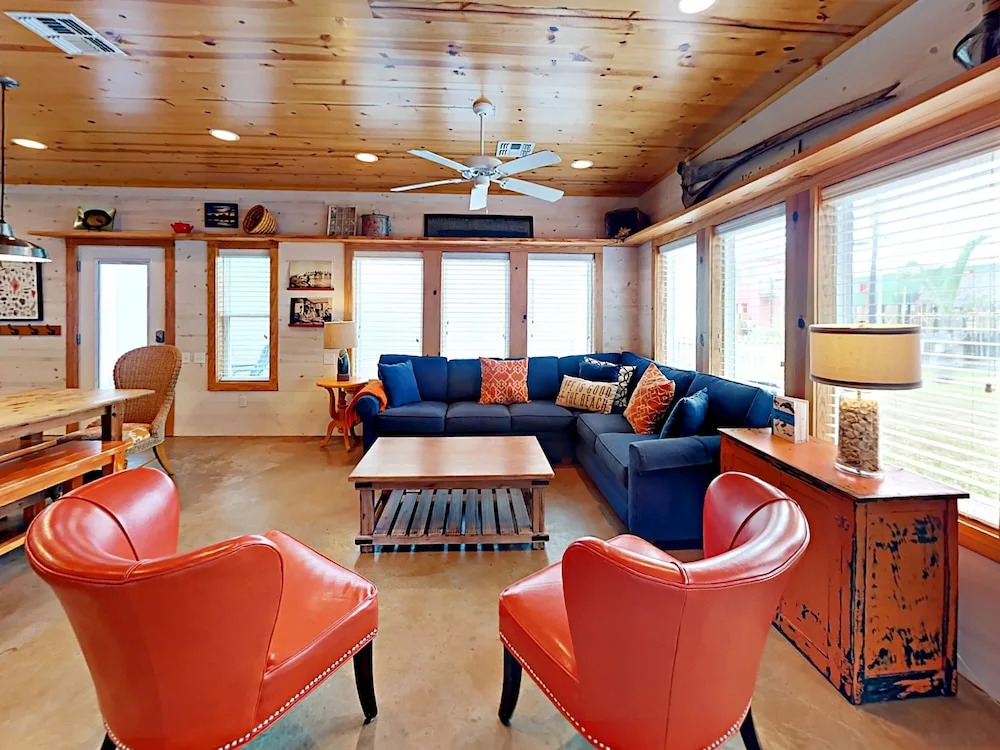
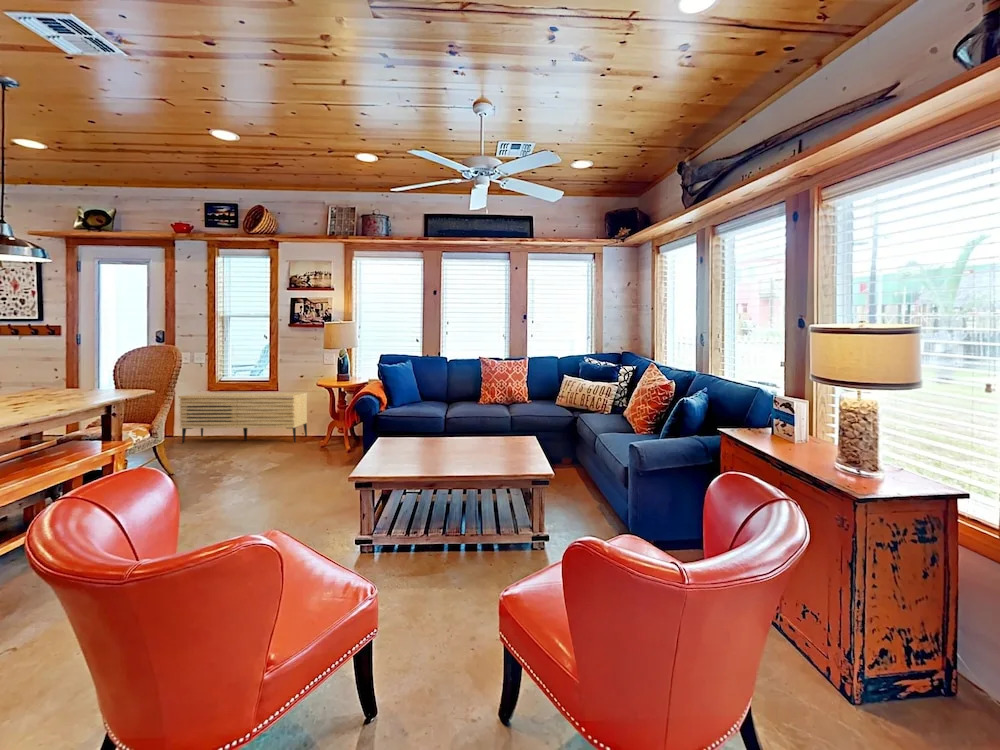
+ sideboard [177,392,308,444]
